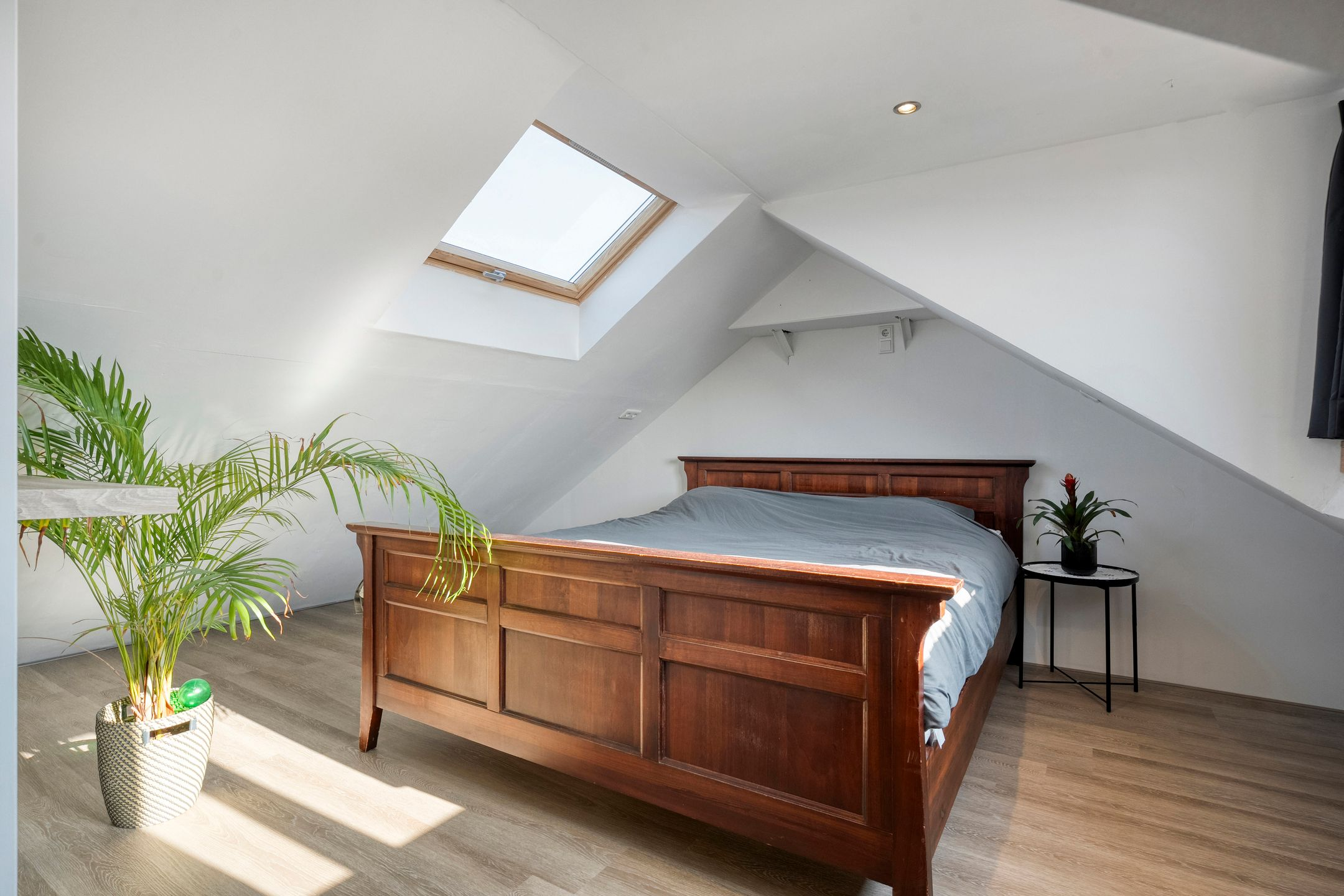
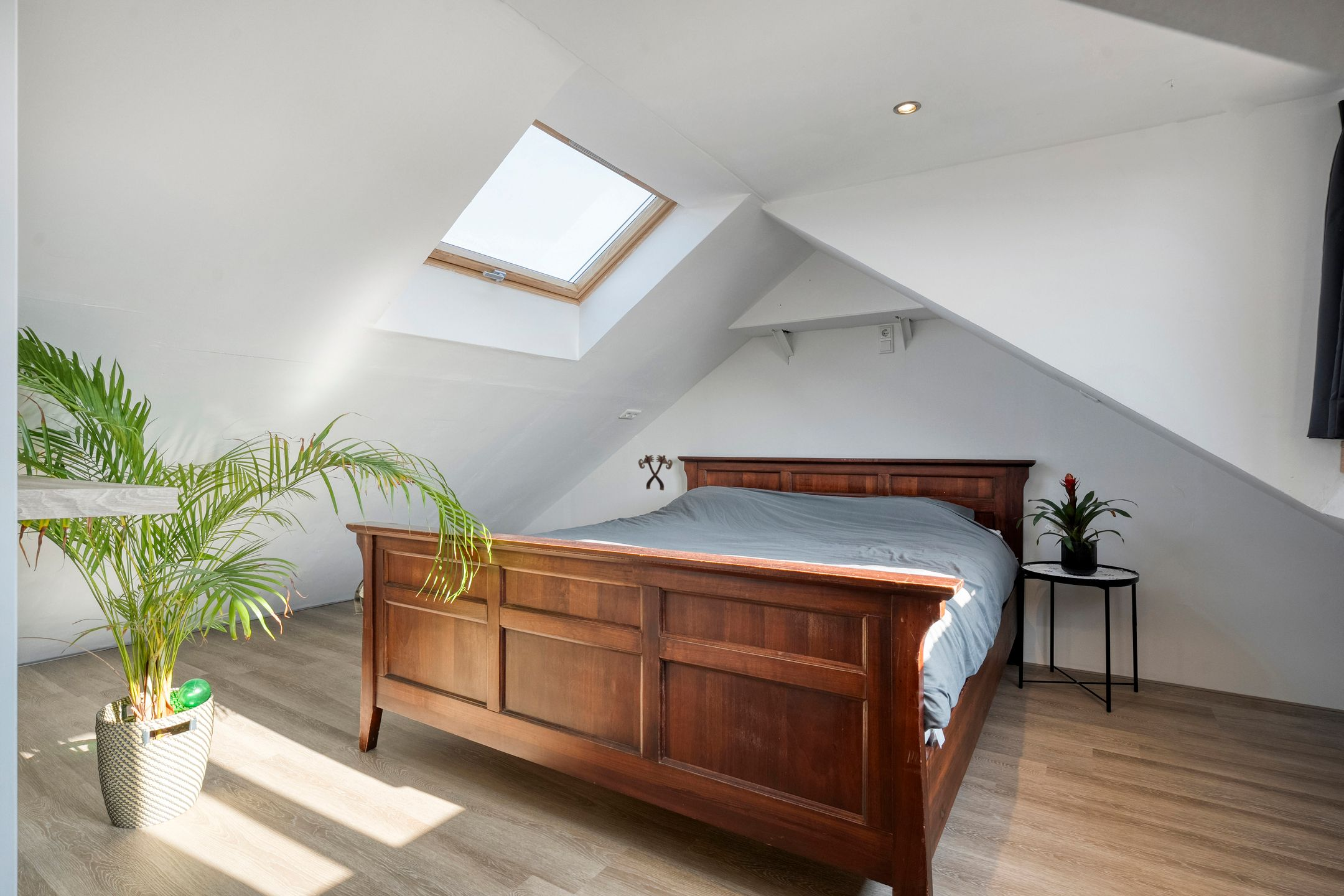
+ decorative ornament [638,454,673,491]
